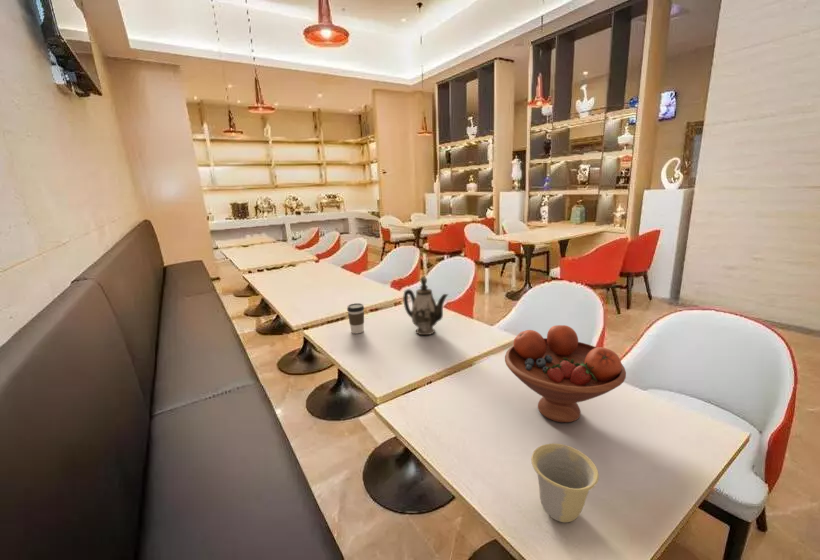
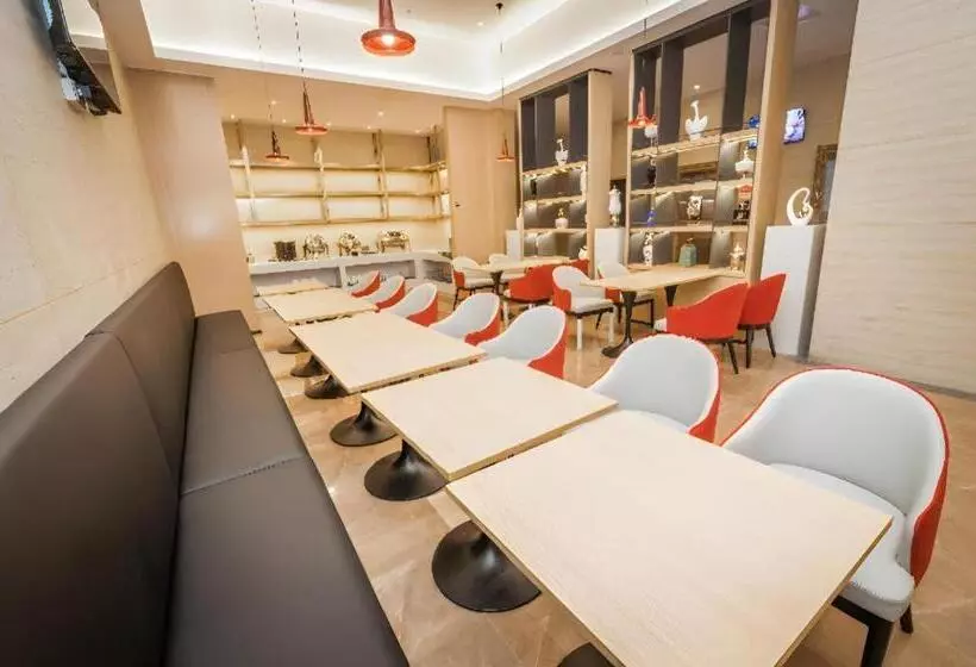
- cup [530,442,600,523]
- fruit bowl [504,324,627,424]
- coffee cup [346,302,365,335]
- teapot [402,275,449,336]
